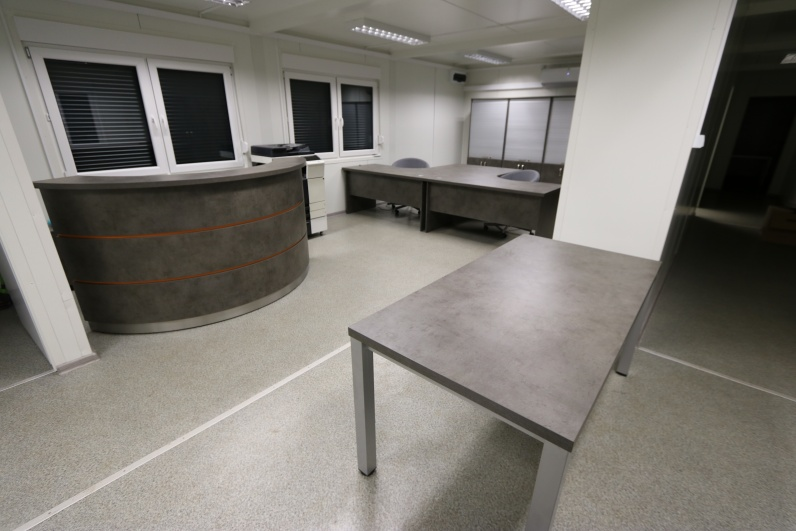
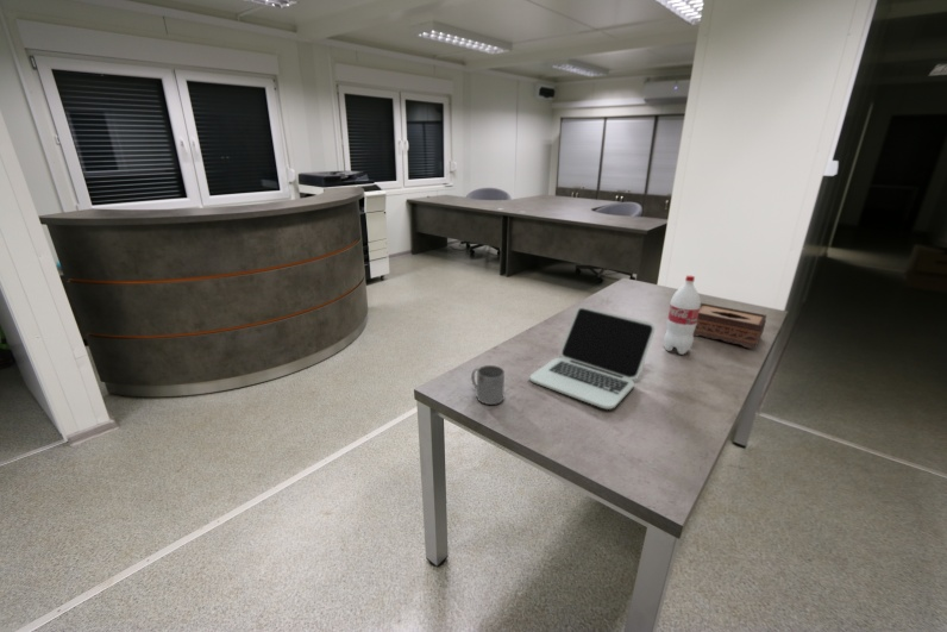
+ bottle [663,275,702,356]
+ laptop [528,306,656,411]
+ mug [470,364,506,406]
+ tissue box [694,302,767,351]
